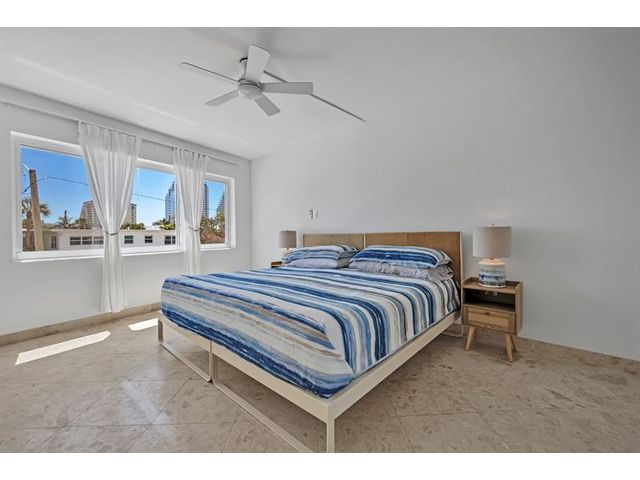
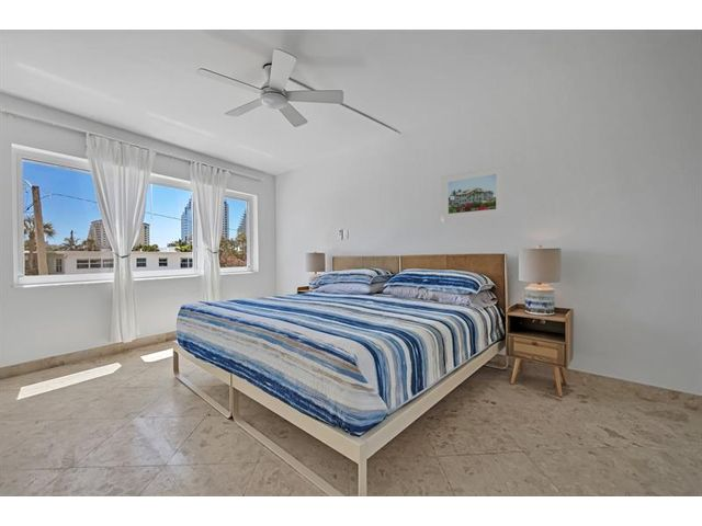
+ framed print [440,163,507,222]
